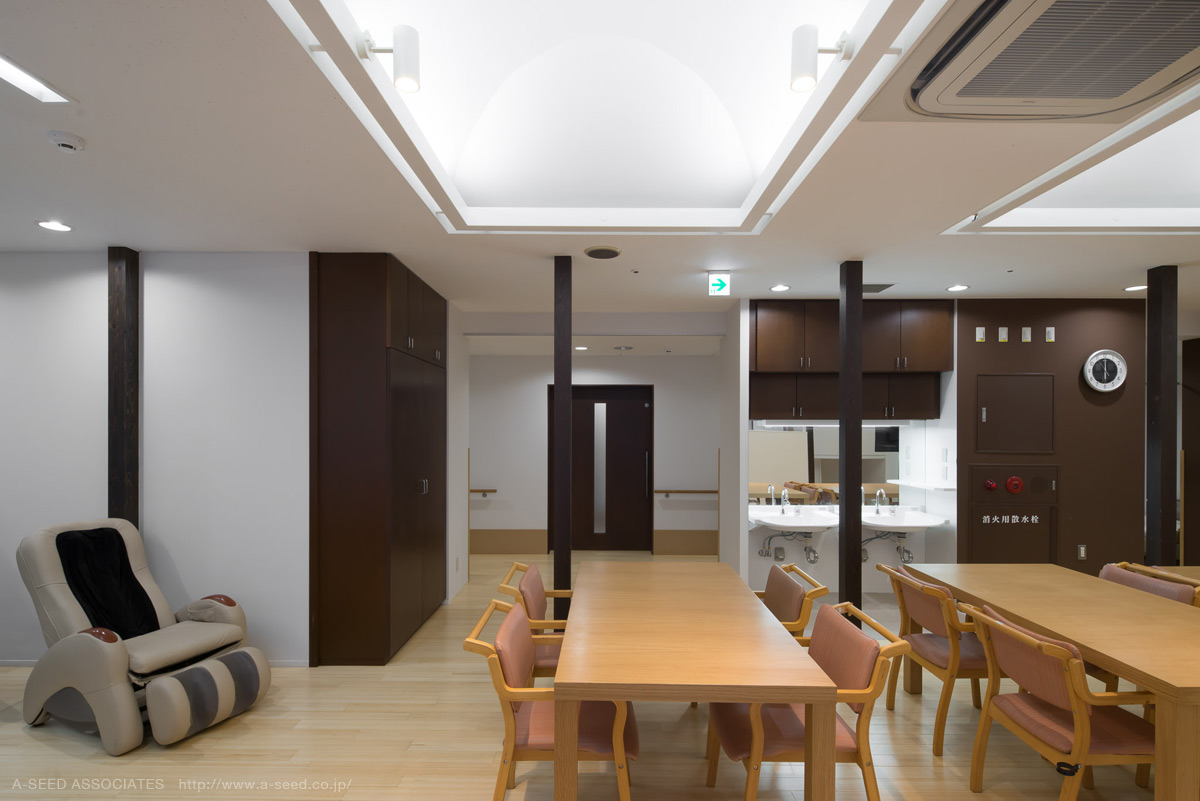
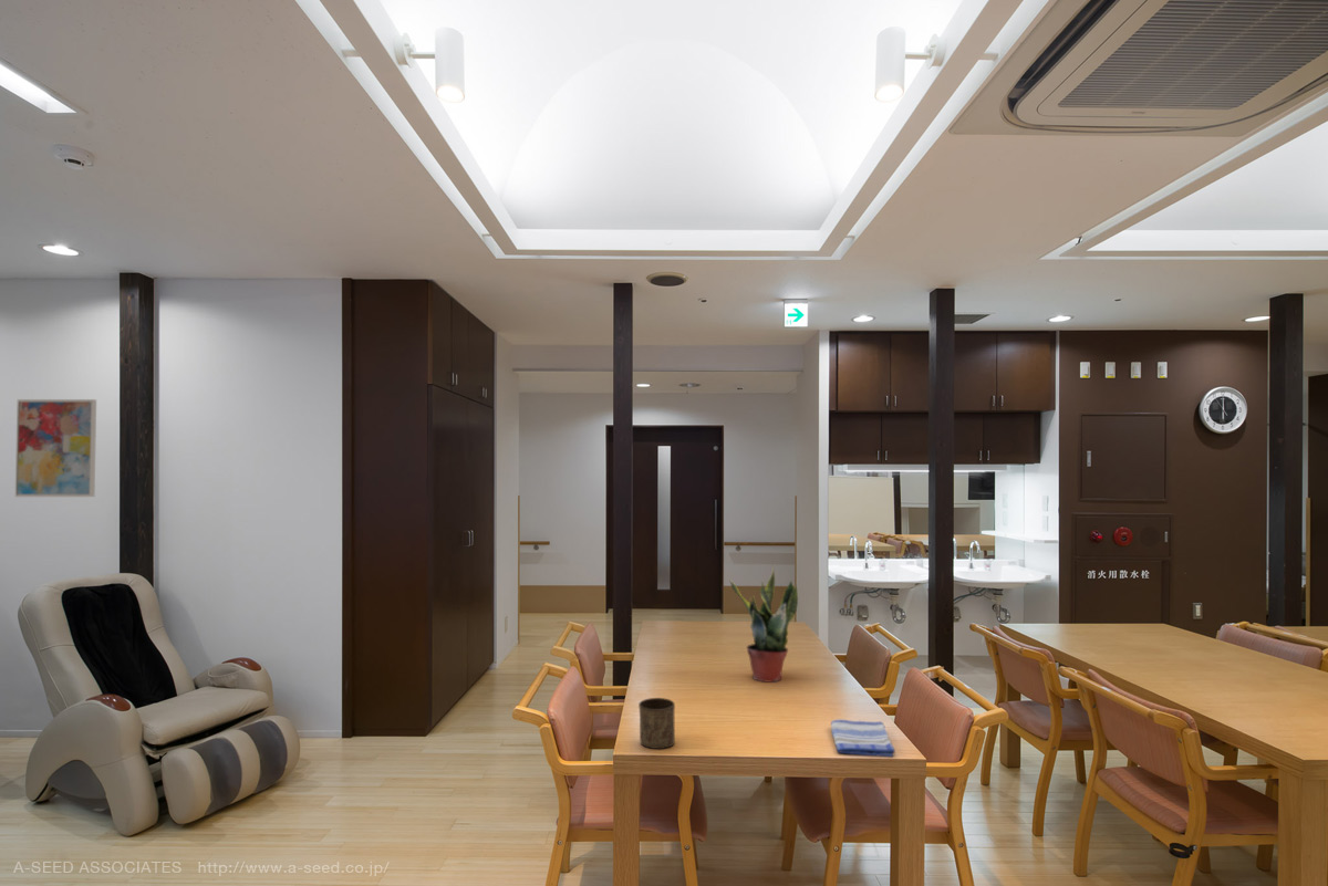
+ dish towel [830,718,896,758]
+ wall art [14,398,97,498]
+ cup [637,697,676,750]
+ potted plant [728,563,799,684]
